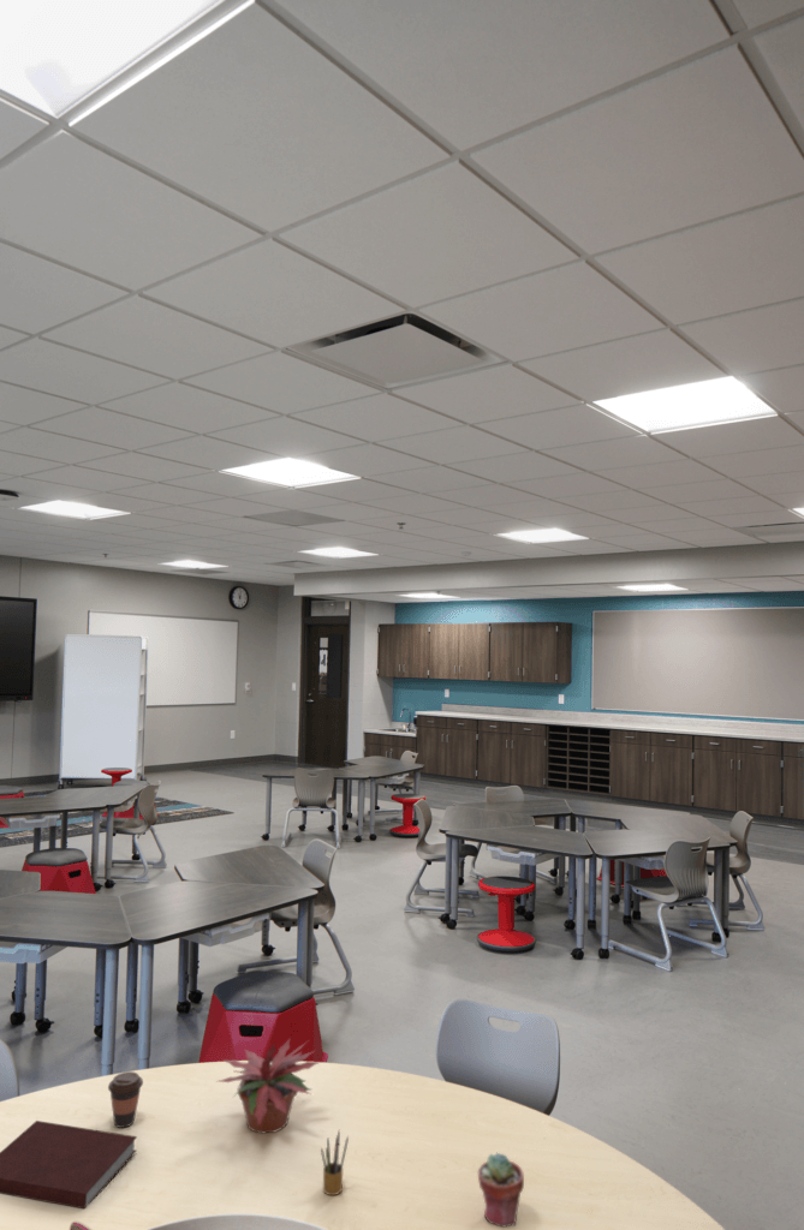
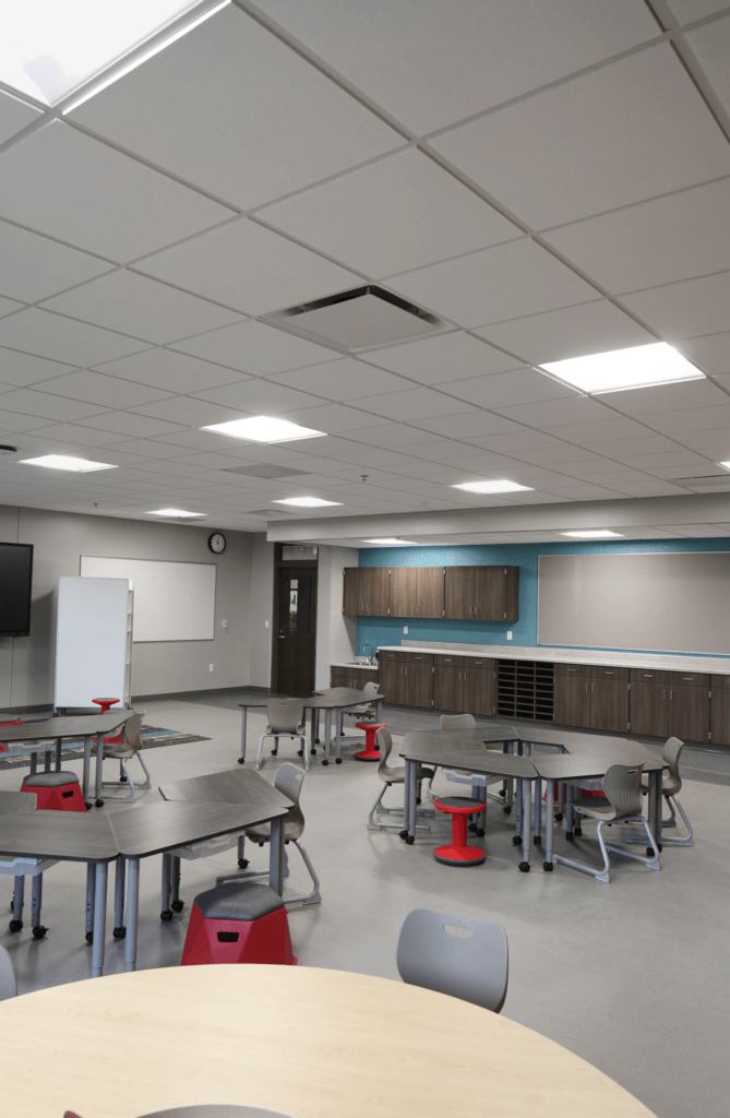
- potted succulent [477,1152,525,1229]
- notebook [0,1119,138,1210]
- pencil box [320,1129,350,1196]
- potted plant [214,1038,321,1135]
- coffee cup [107,1070,144,1129]
